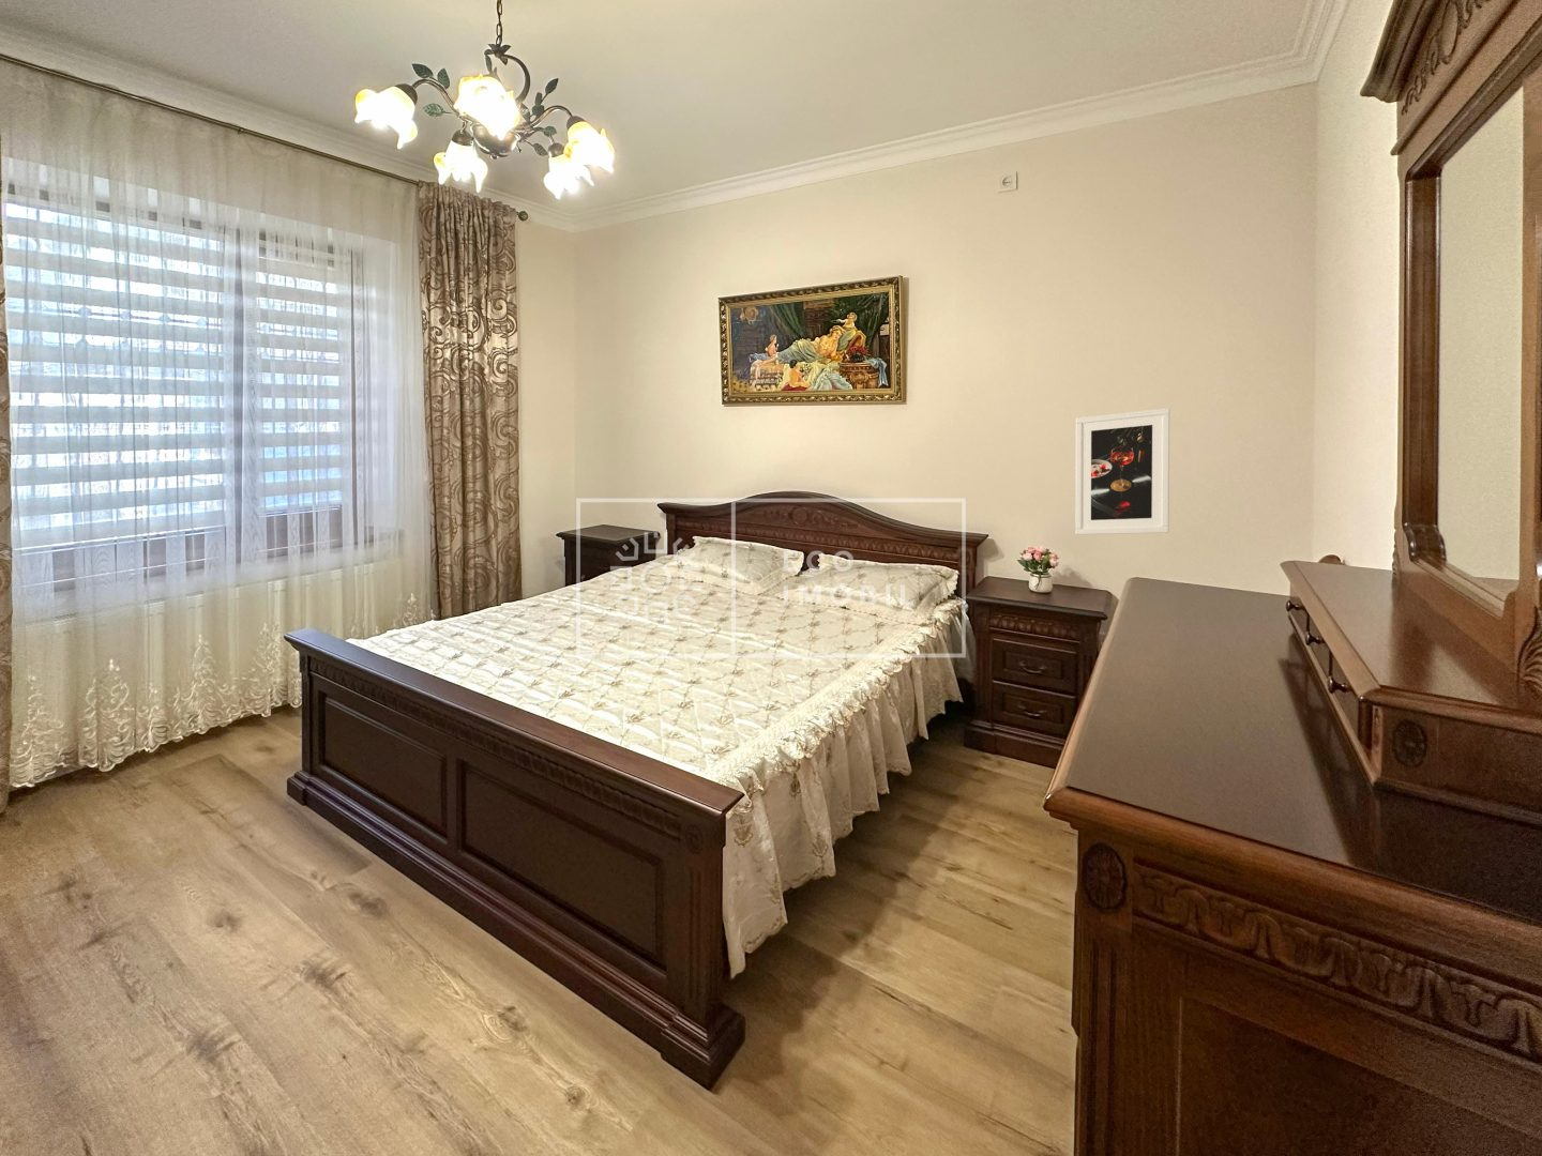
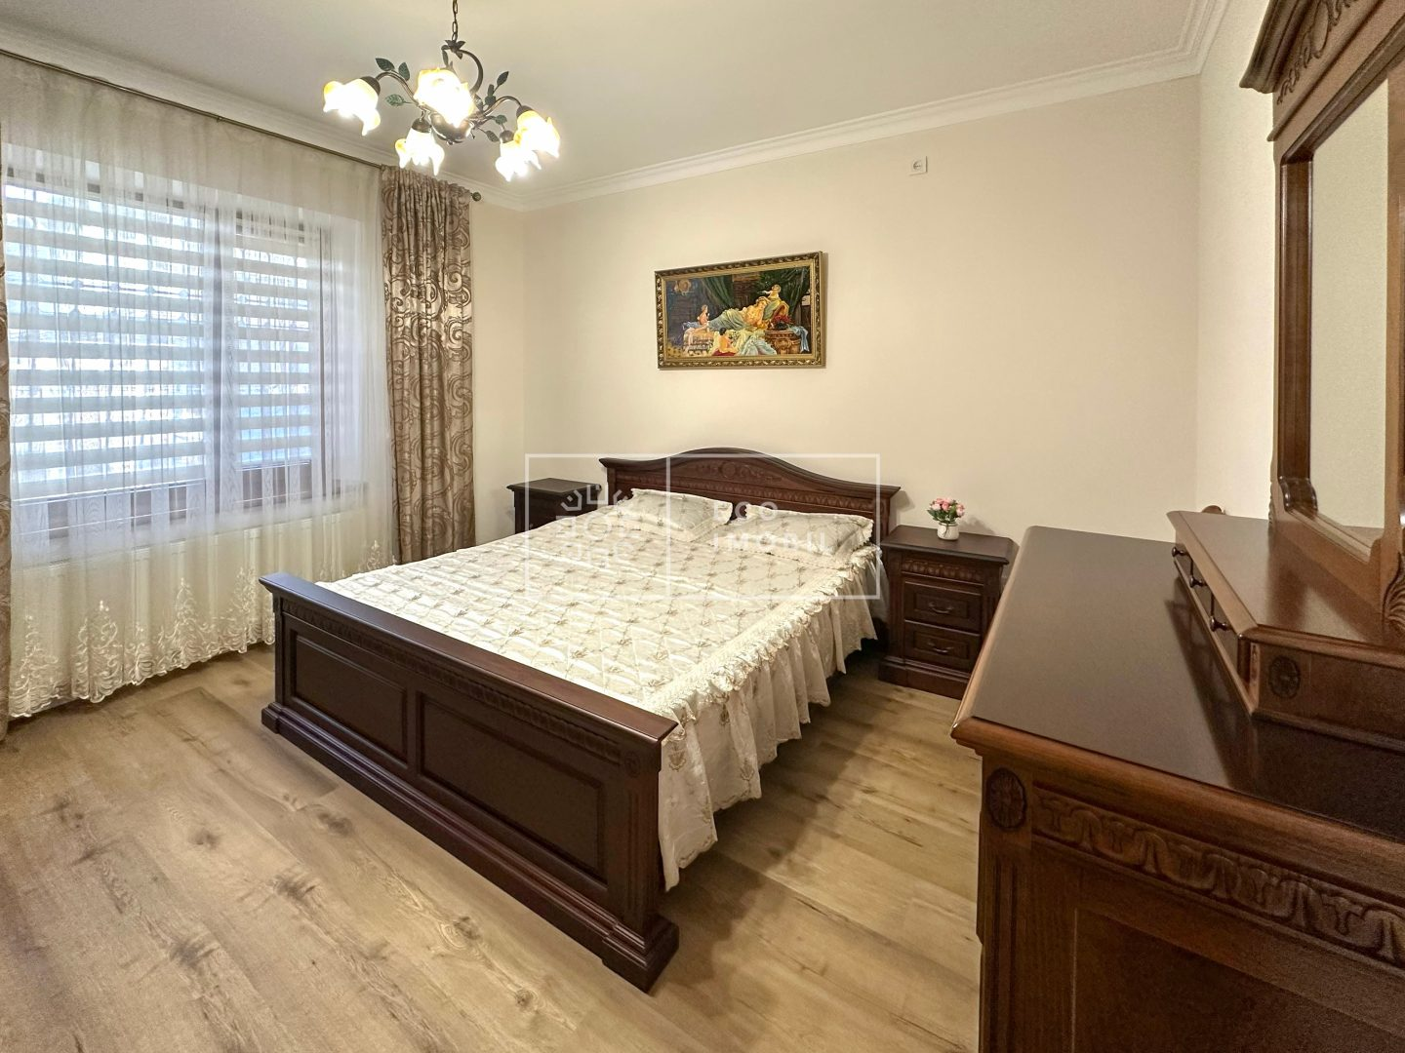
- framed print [1075,407,1170,537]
